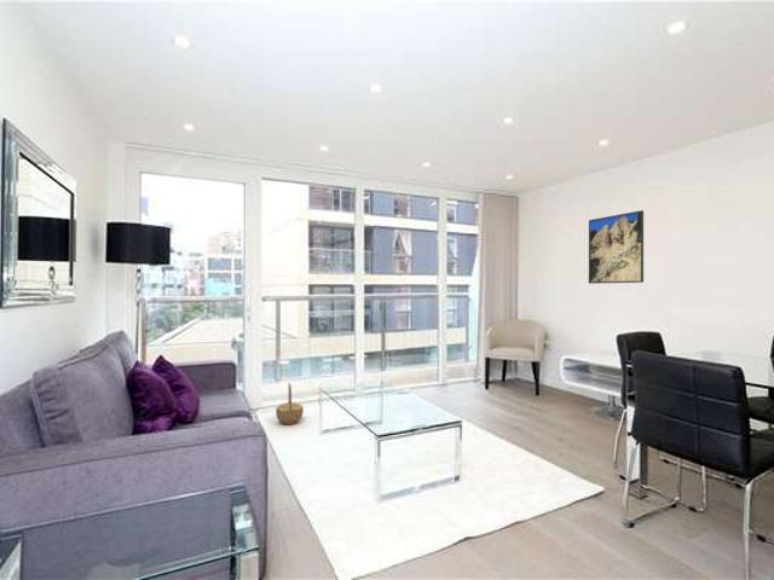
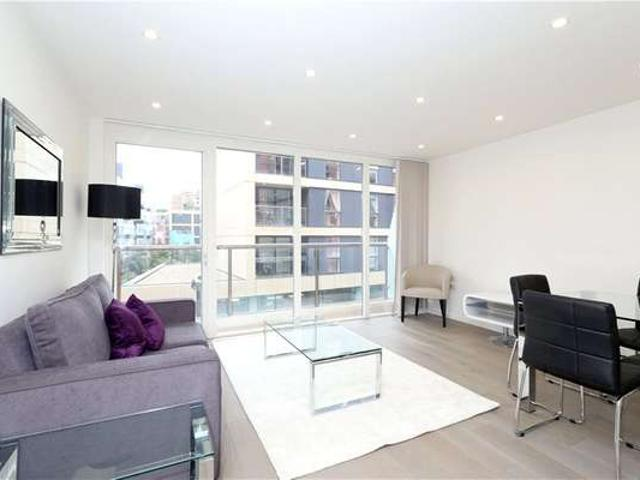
- basket [275,382,305,427]
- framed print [588,209,645,285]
